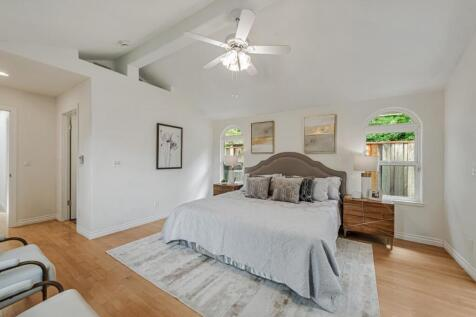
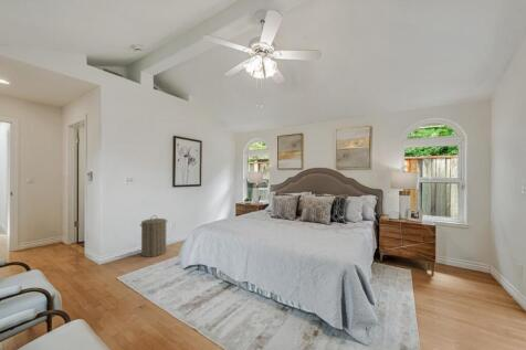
+ laundry hamper [138,214,168,258]
